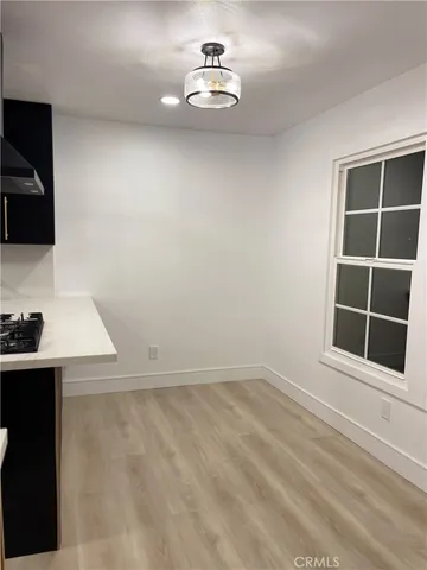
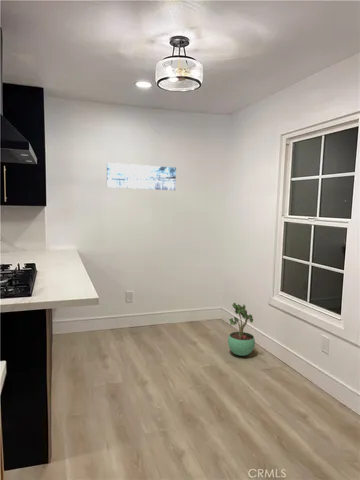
+ wall art [106,162,177,191]
+ potted plant [227,302,256,357]
